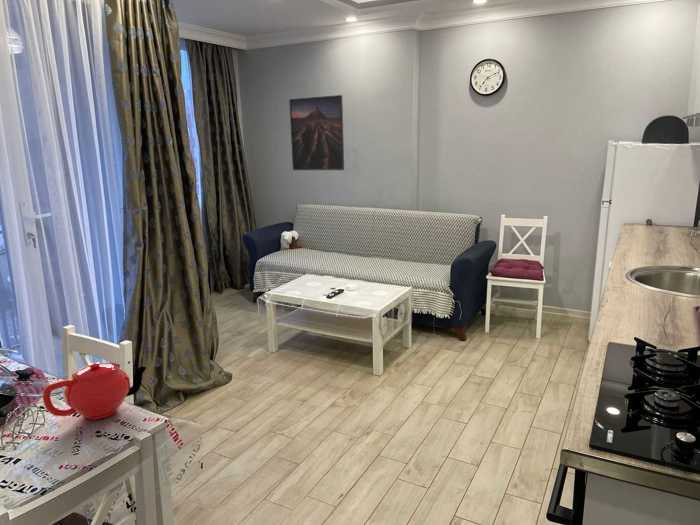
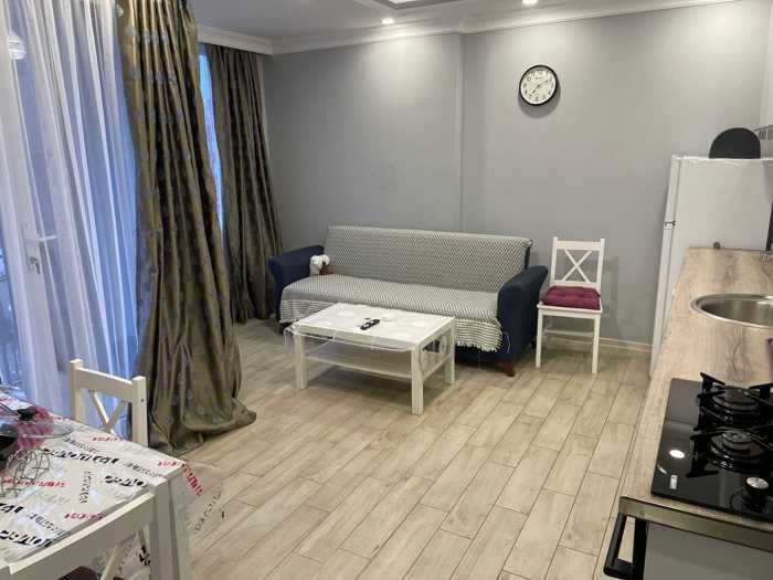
- teapot [41,361,147,420]
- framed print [288,94,345,171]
